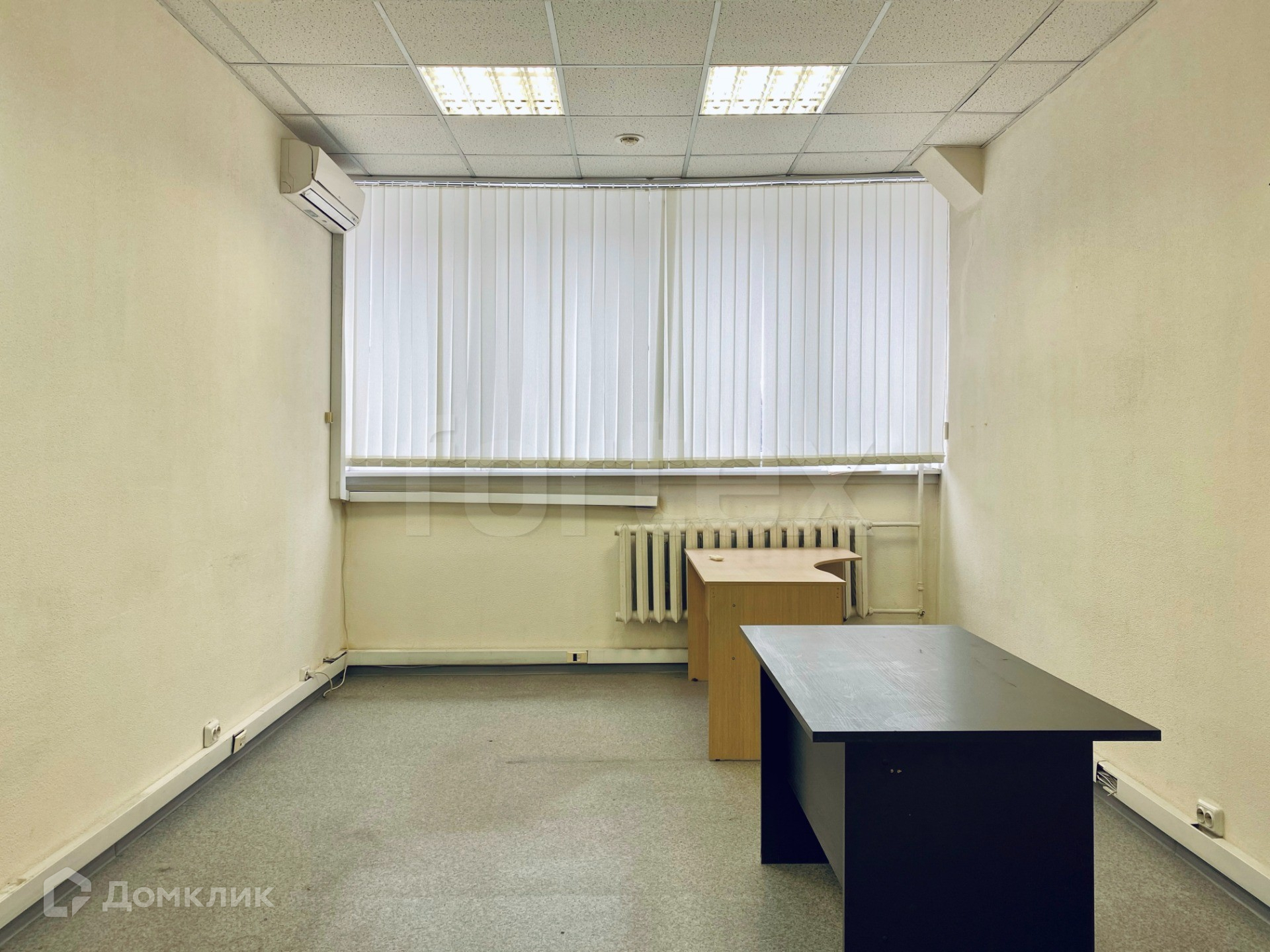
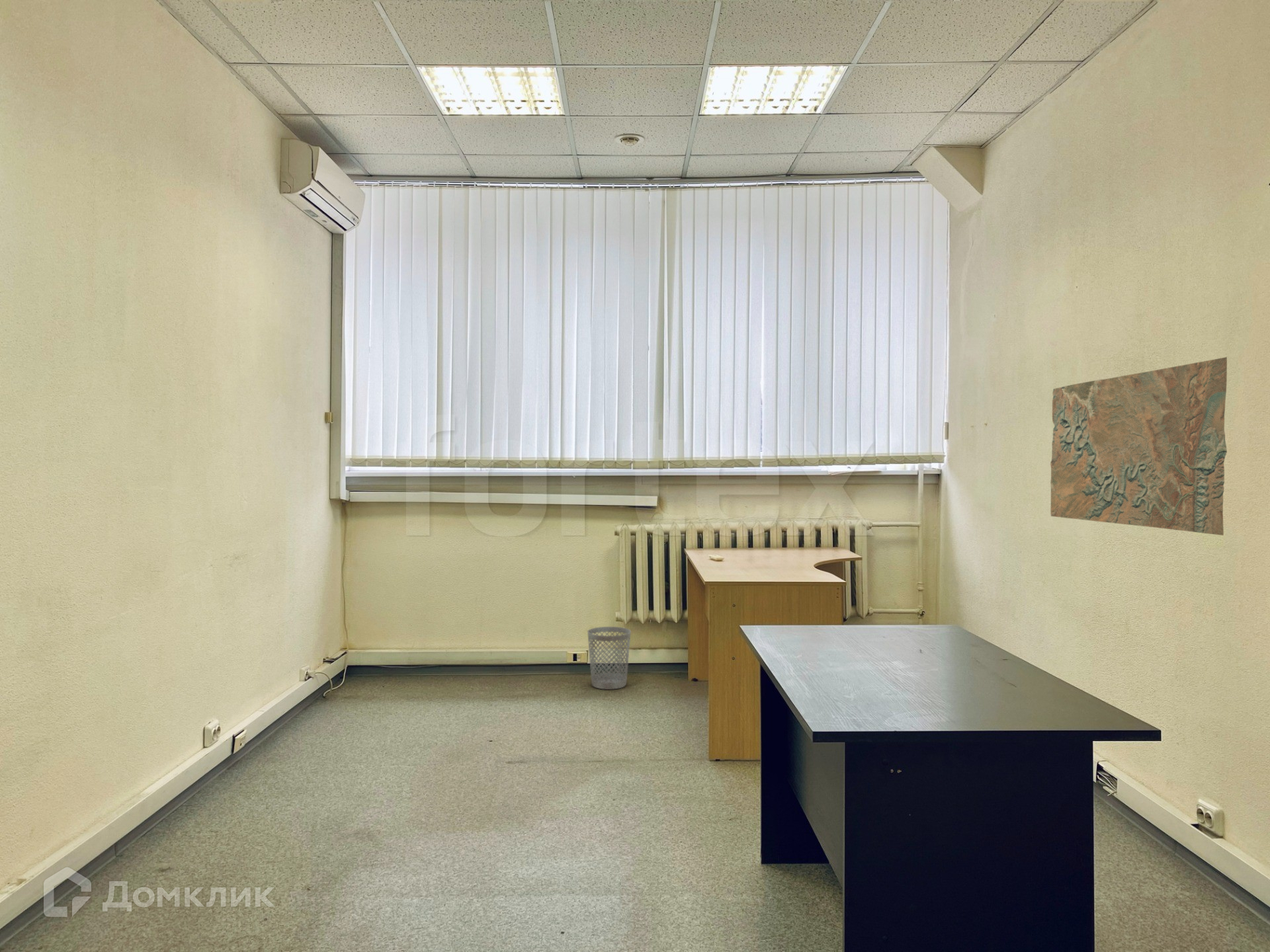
+ wastebasket [587,626,632,690]
+ map [1050,356,1228,536]
